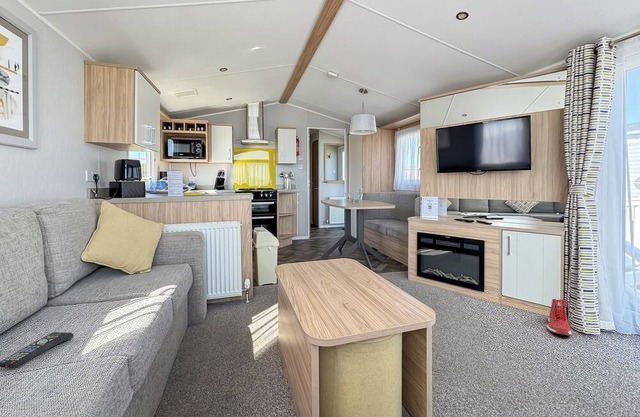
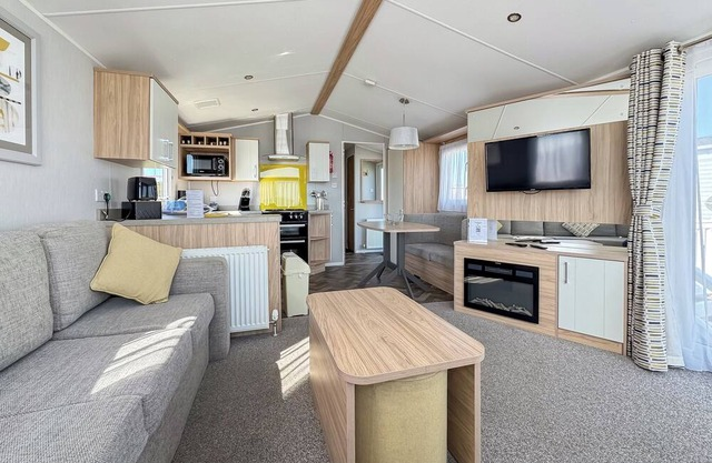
- remote control [0,331,75,369]
- sneaker [546,298,572,336]
